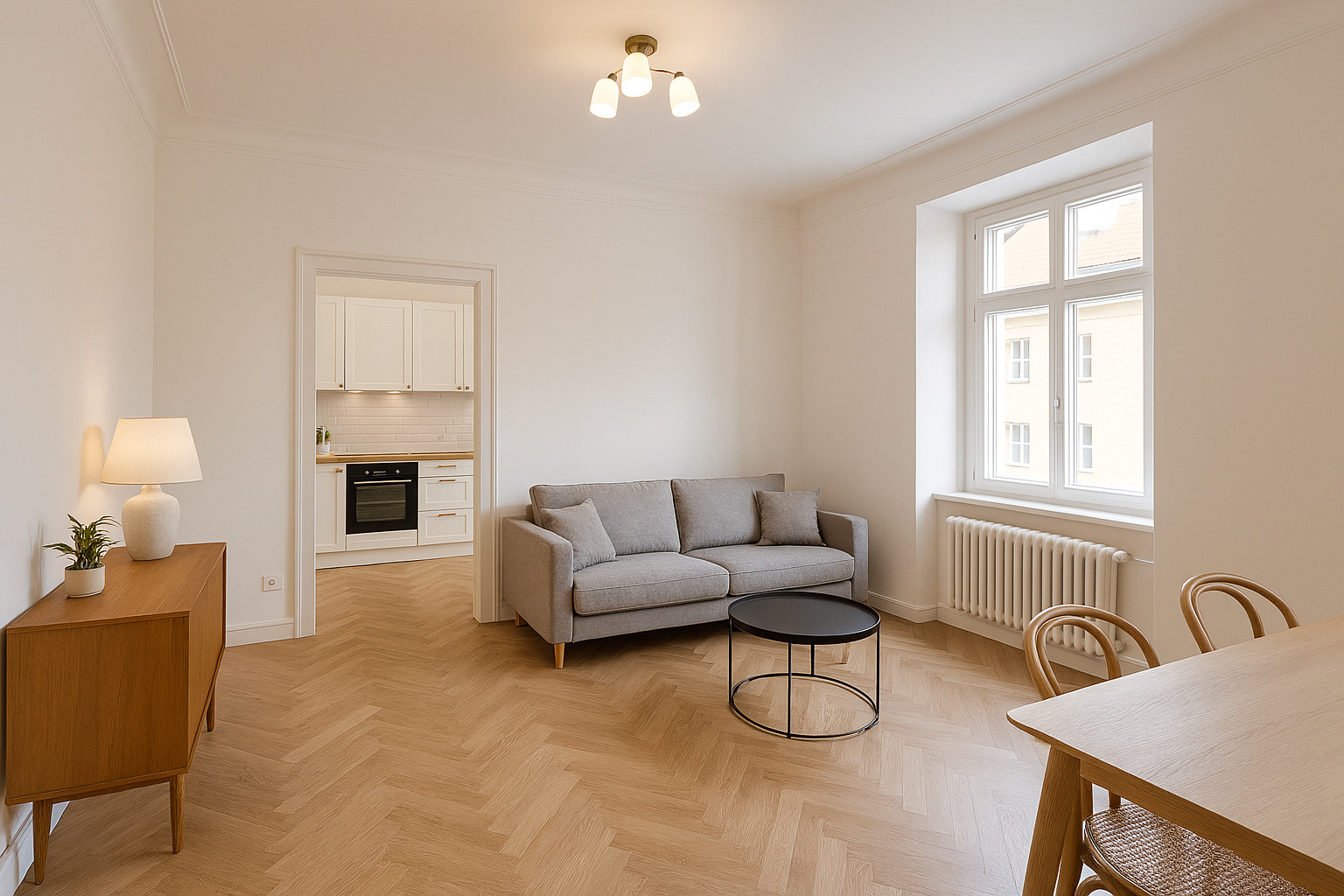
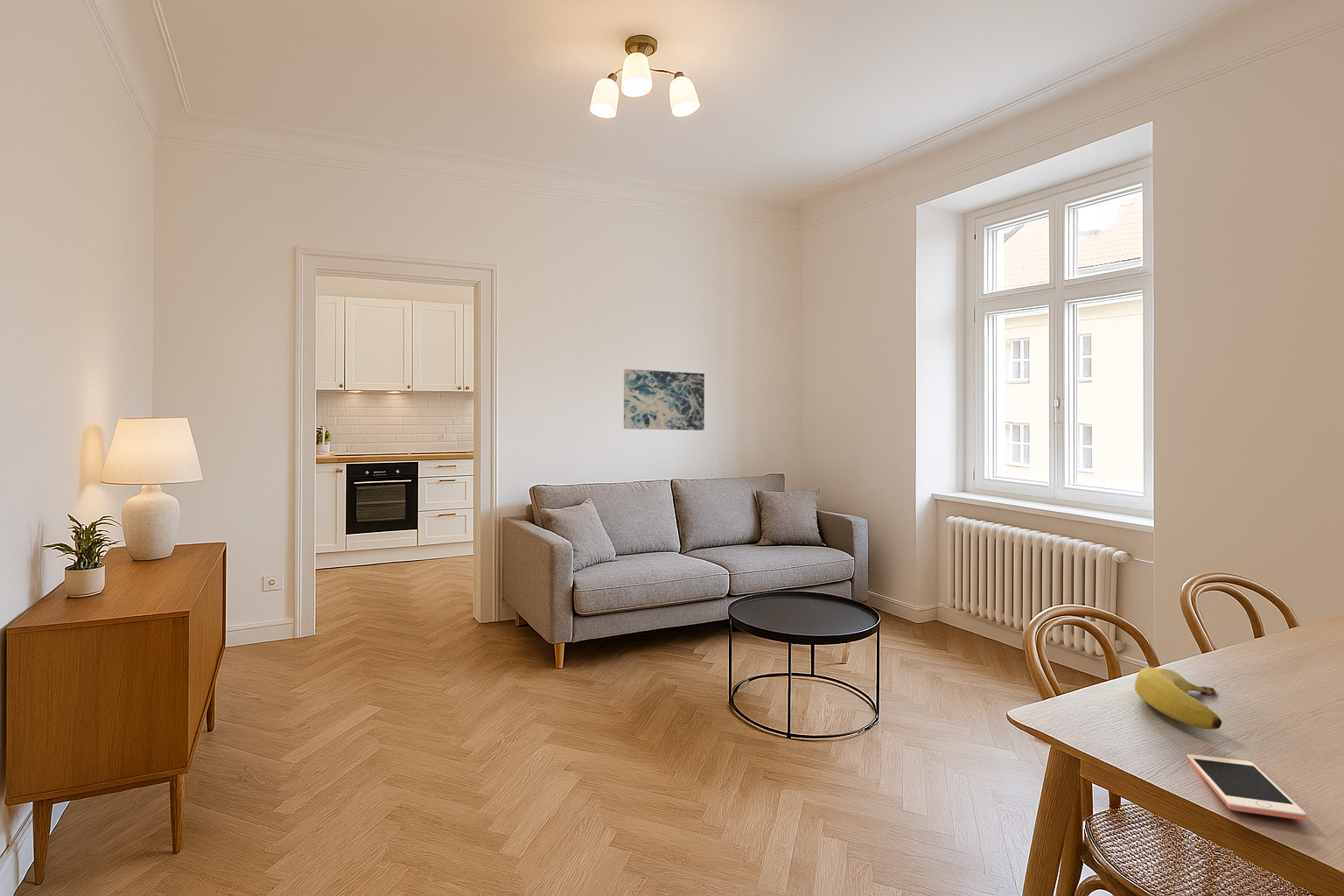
+ wall art [623,368,705,431]
+ banana [1134,667,1222,731]
+ cell phone [1187,753,1307,821]
